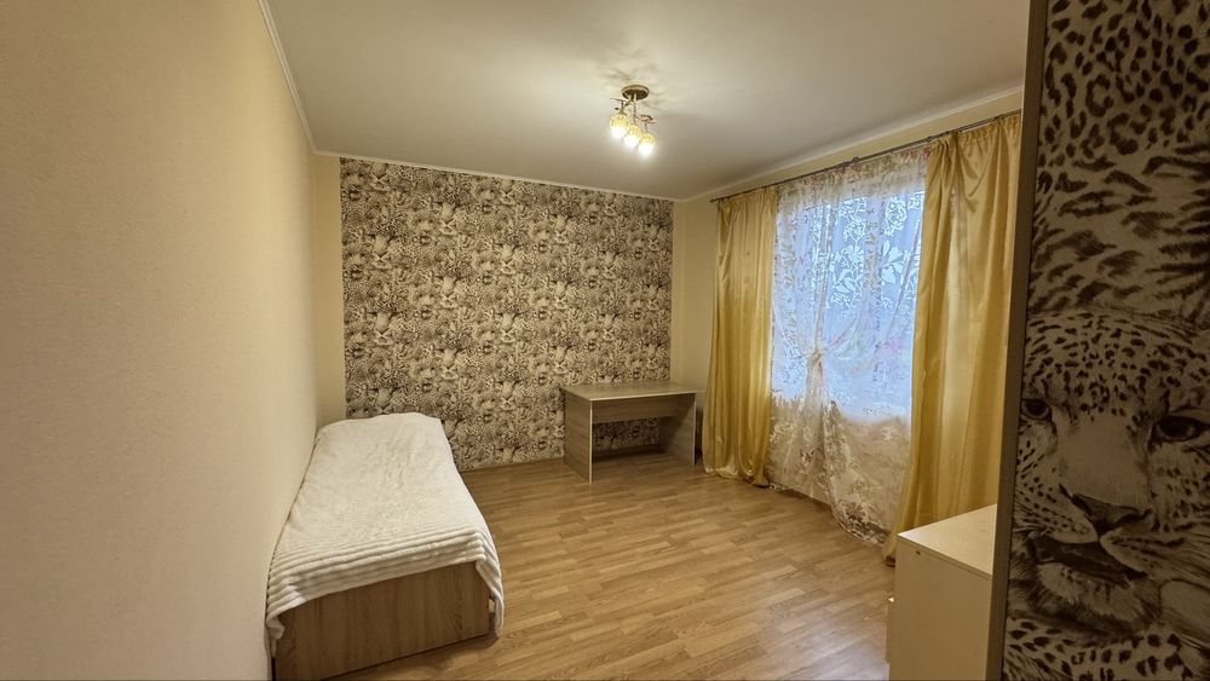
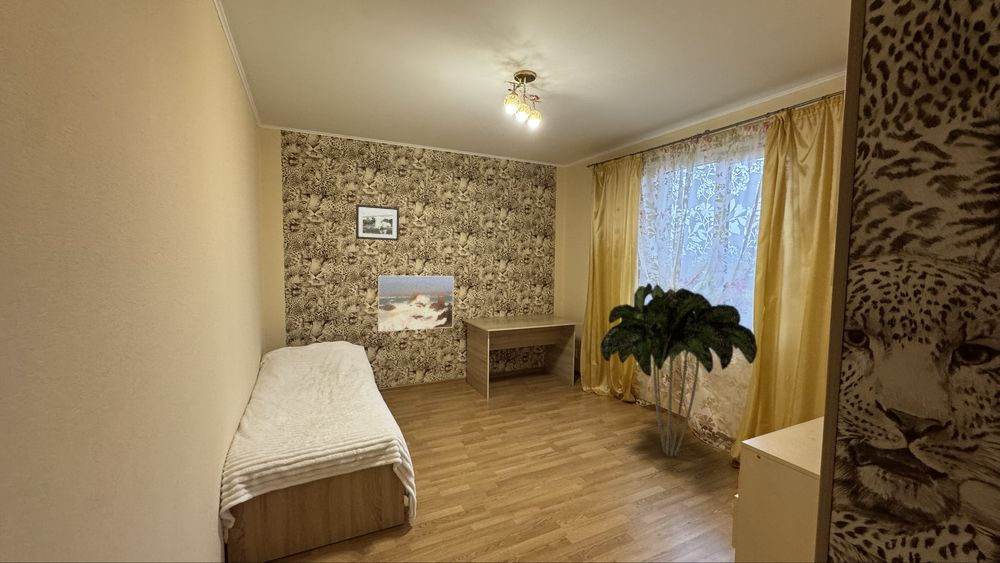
+ picture frame [355,203,400,242]
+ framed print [377,275,455,332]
+ indoor plant [599,282,759,458]
